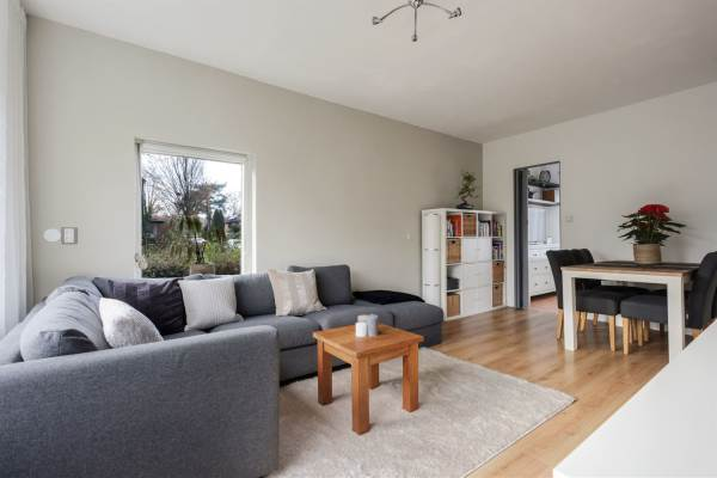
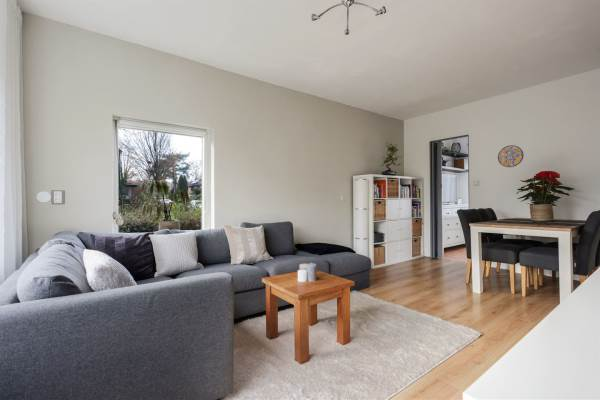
+ manhole cover [497,144,524,168]
